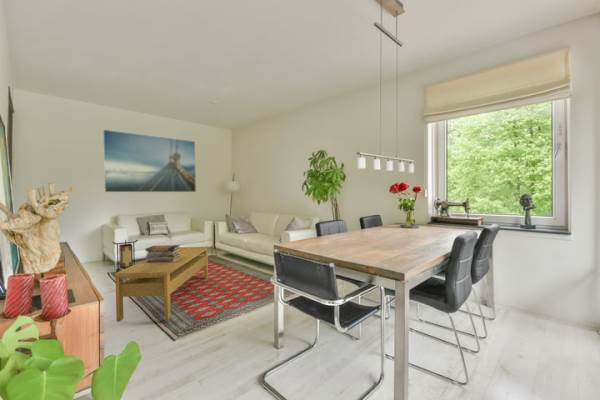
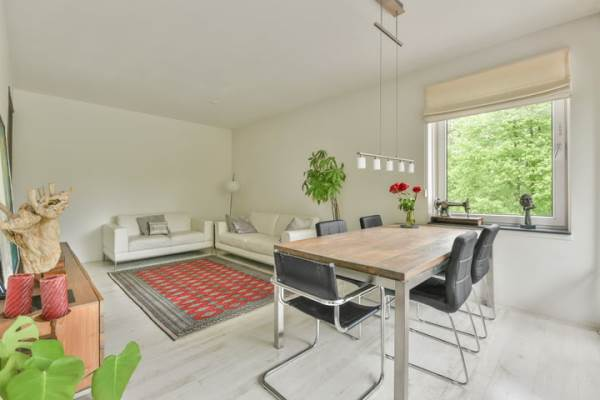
- coffee table [114,246,209,323]
- lantern [111,238,139,273]
- book stack [144,244,181,263]
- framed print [102,129,197,193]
